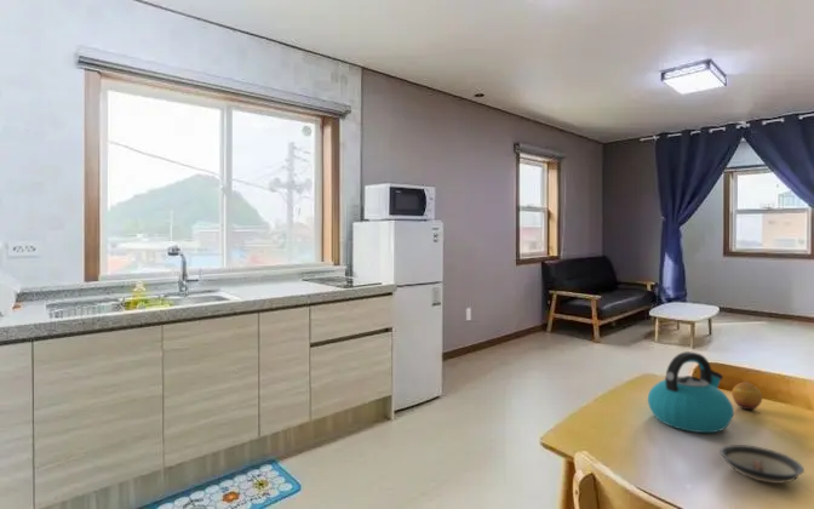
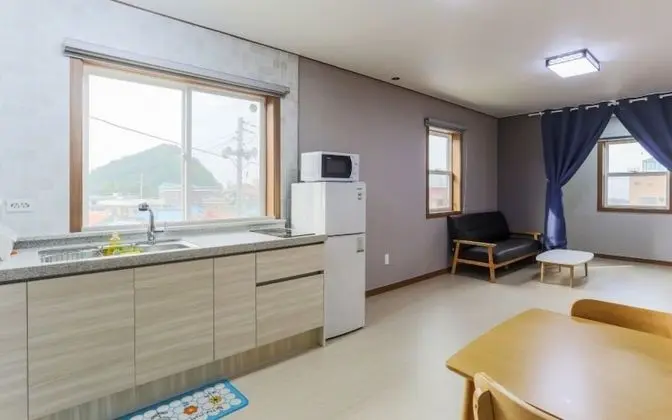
- fruit [730,381,763,411]
- kettle [647,350,735,434]
- saucer [718,444,806,485]
